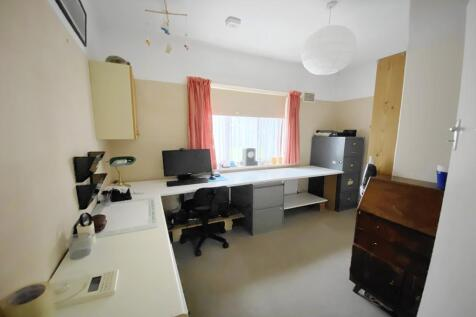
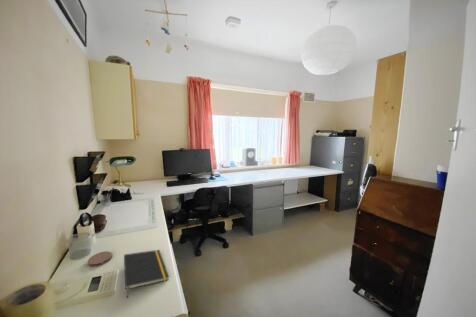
+ notepad [123,249,170,299]
+ coaster [87,250,113,268]
